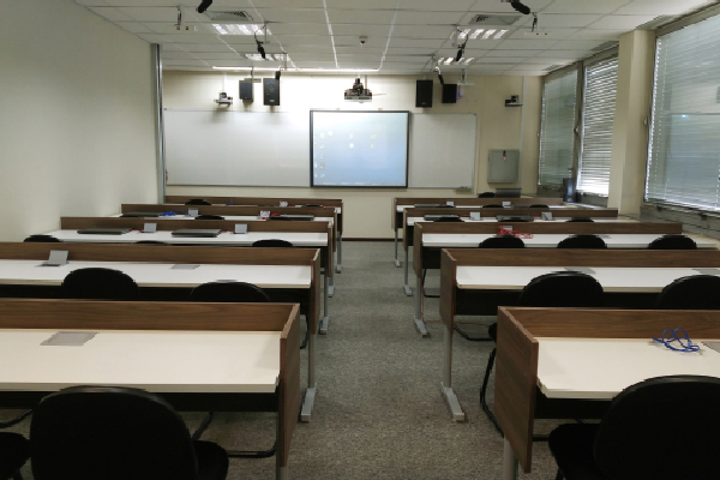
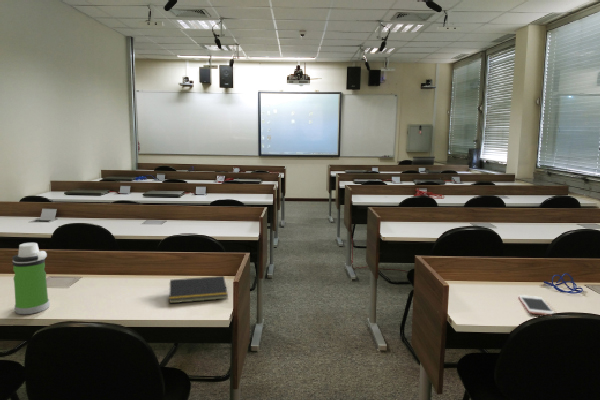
+ notepad [168,275,229,304]
+ water bottle [11,242,51,315]
+ cell phone [517,294,555,316]
